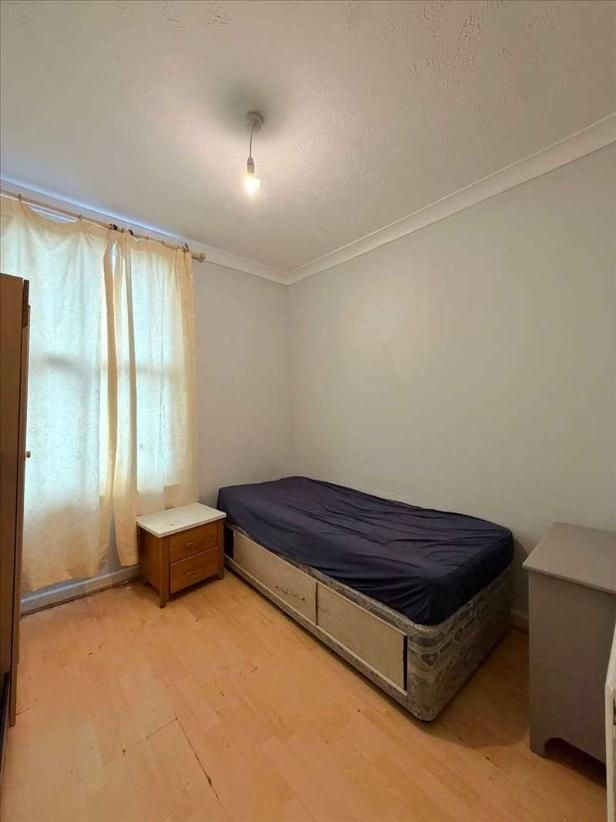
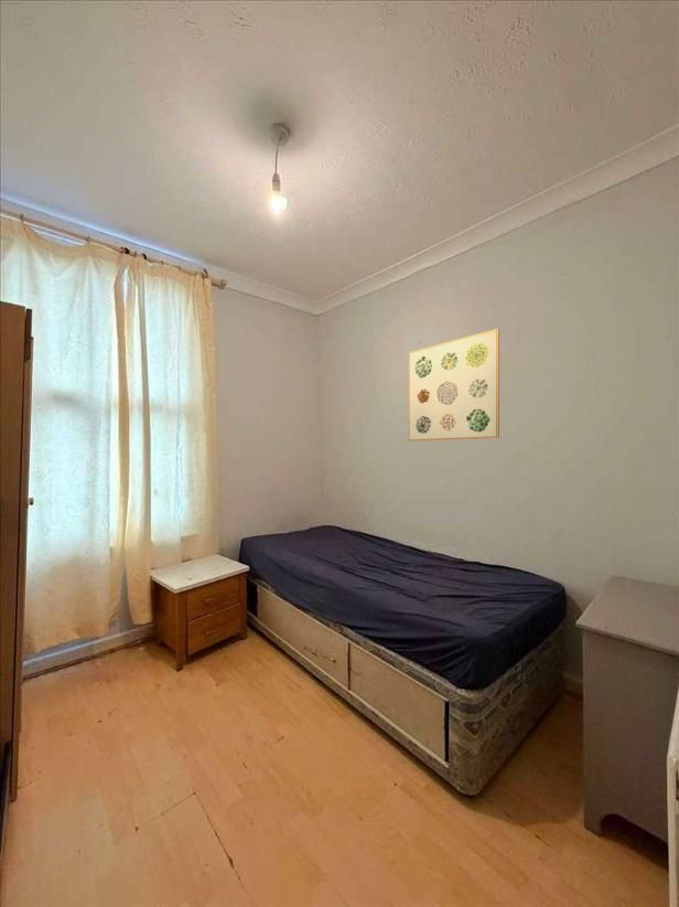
+ wall art [408,328,500,442]
